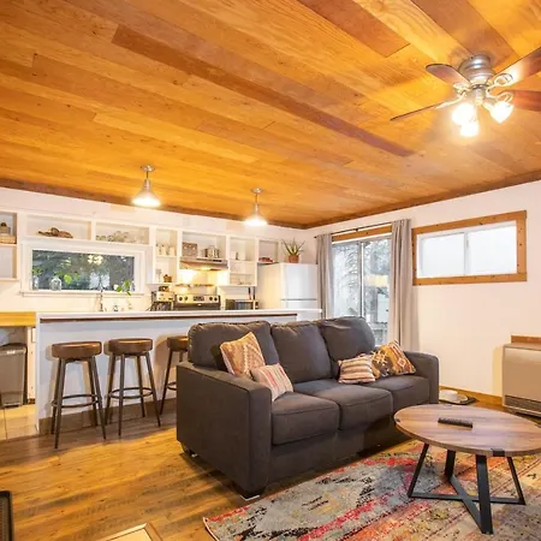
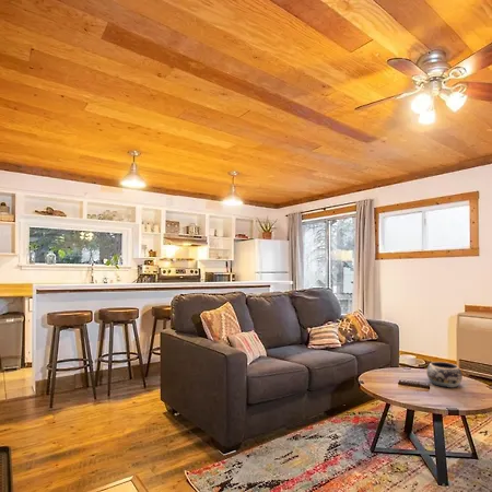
+ decorative bowl [425,361,464,389]
